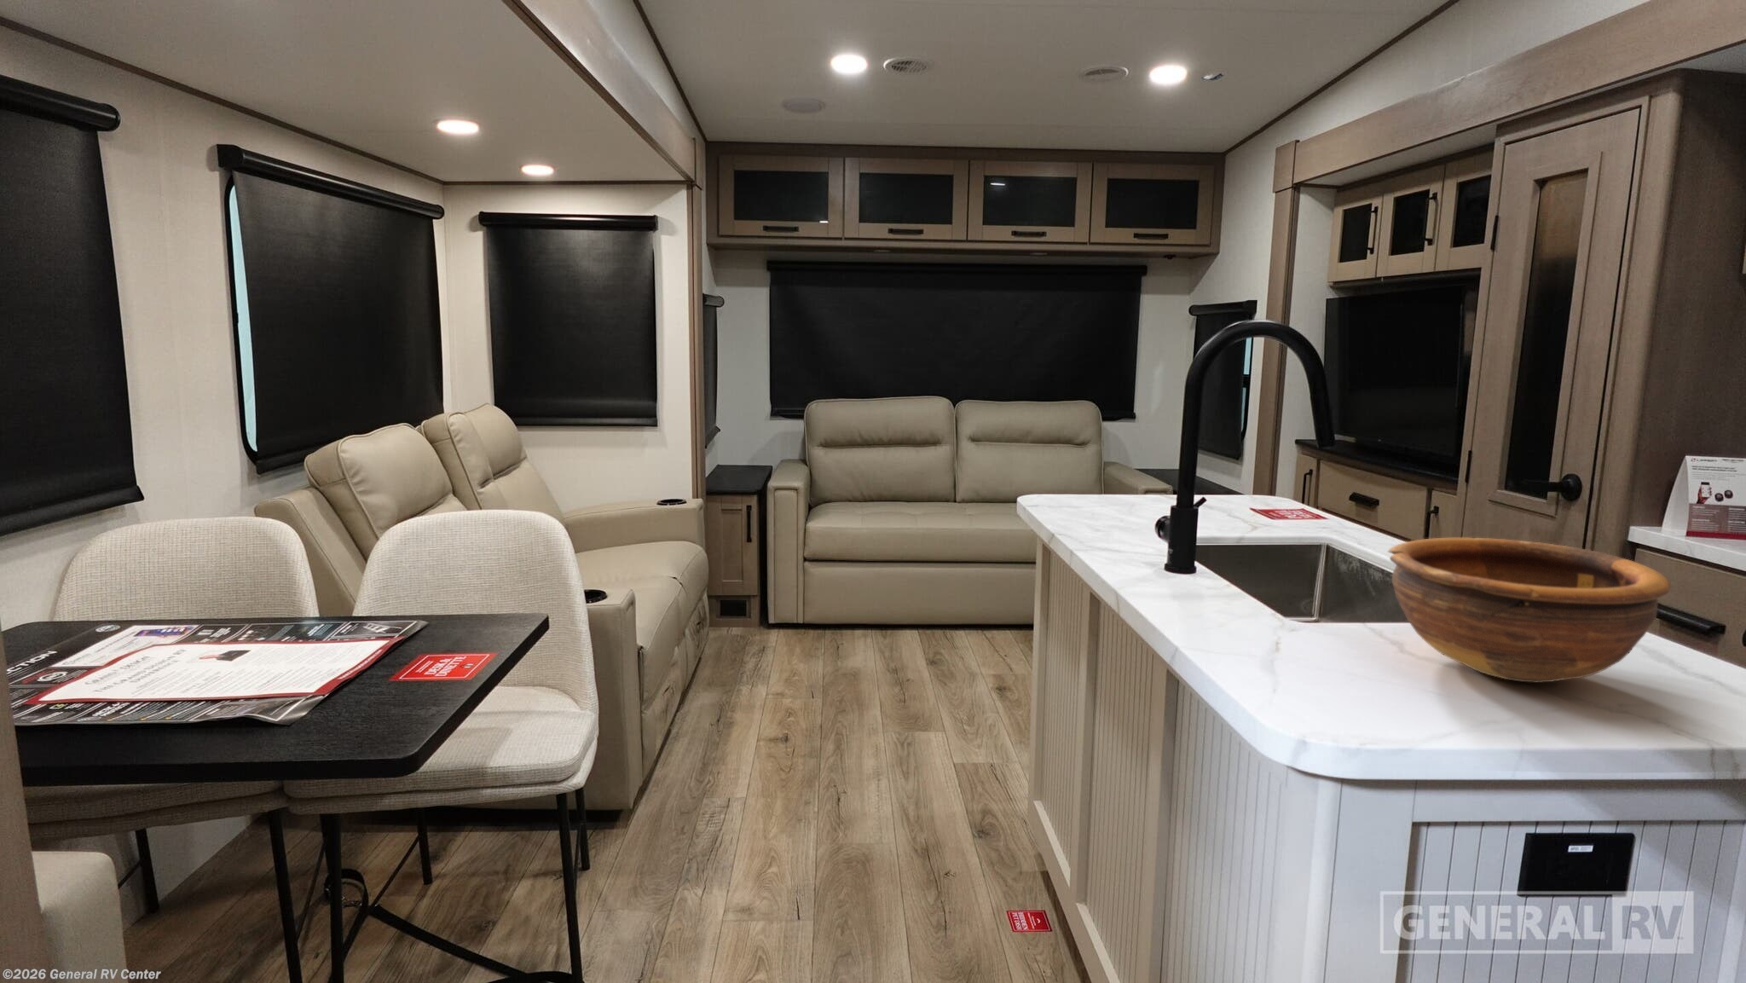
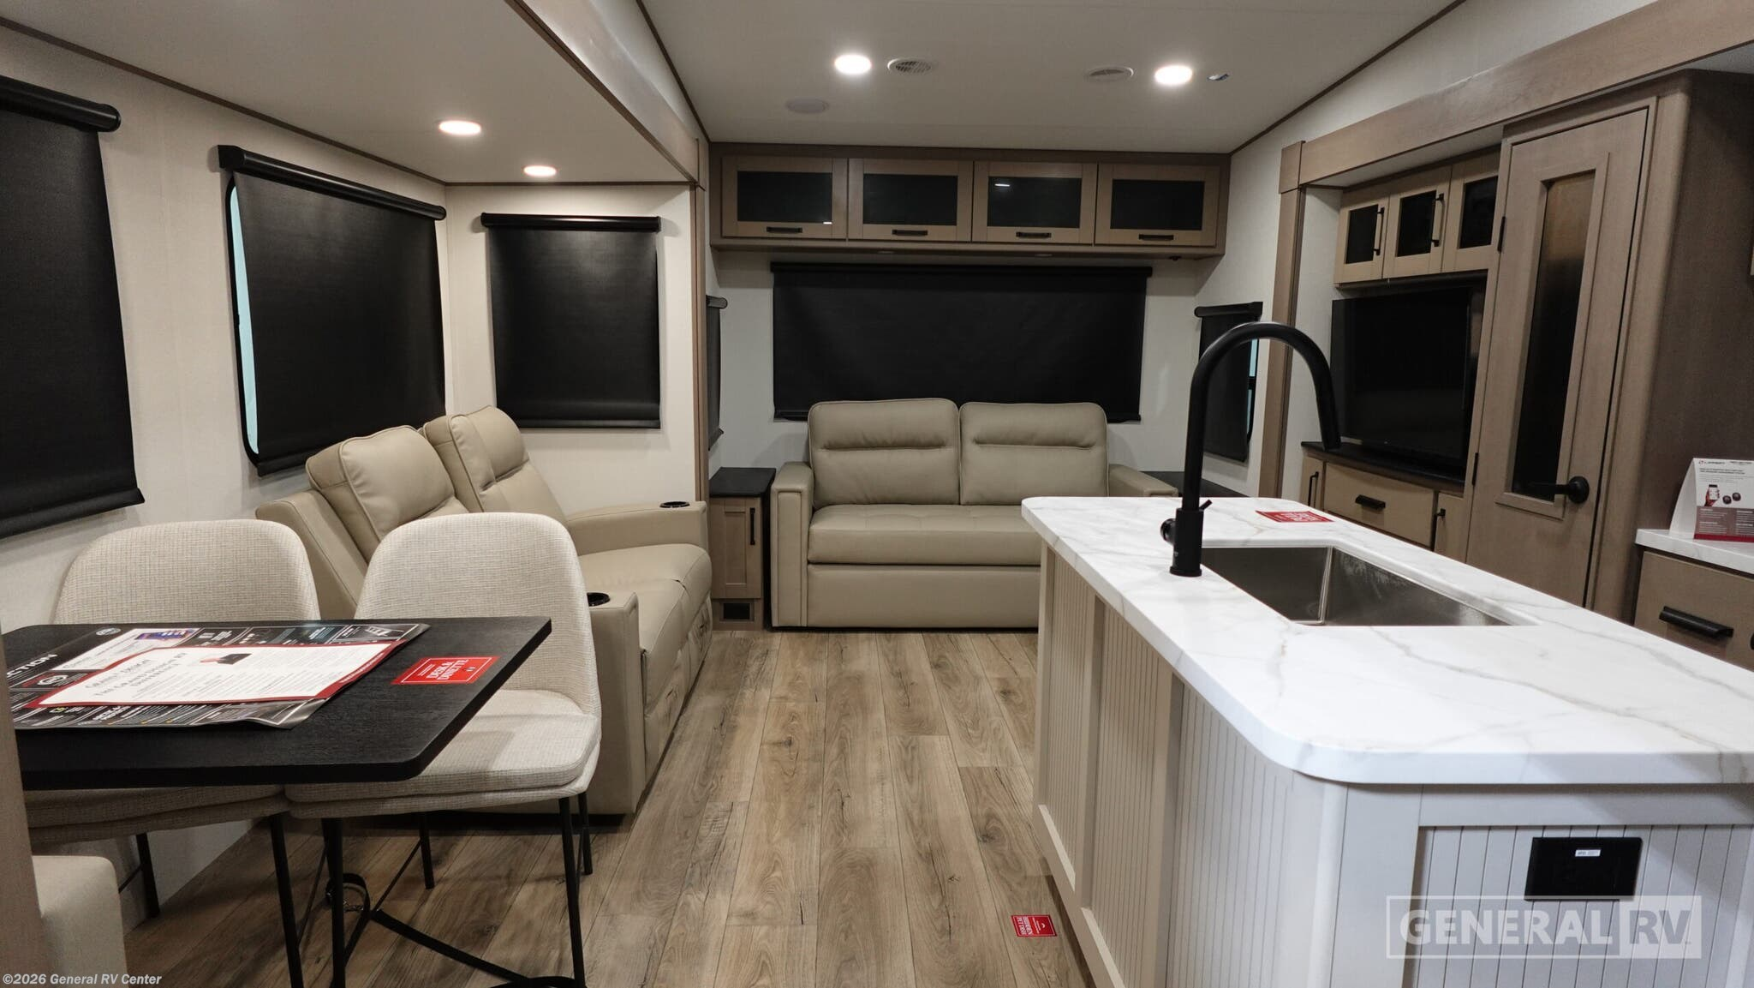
- bowl [1387,537,1672,683]
